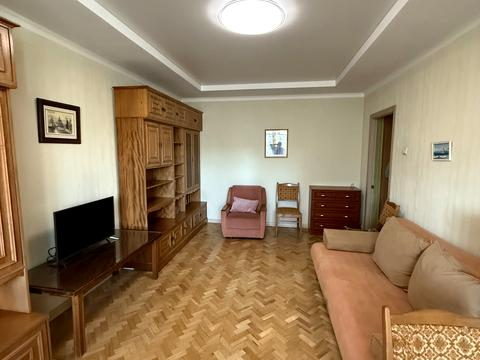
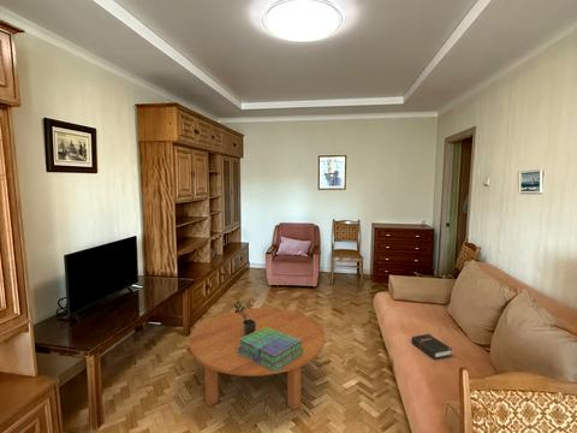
+ hardback book [410,333,453,361]
+ coffee table [189,307,326,411]
+ potted plant [233,298,256,336]
+ stack of books [237,327,304,372]
